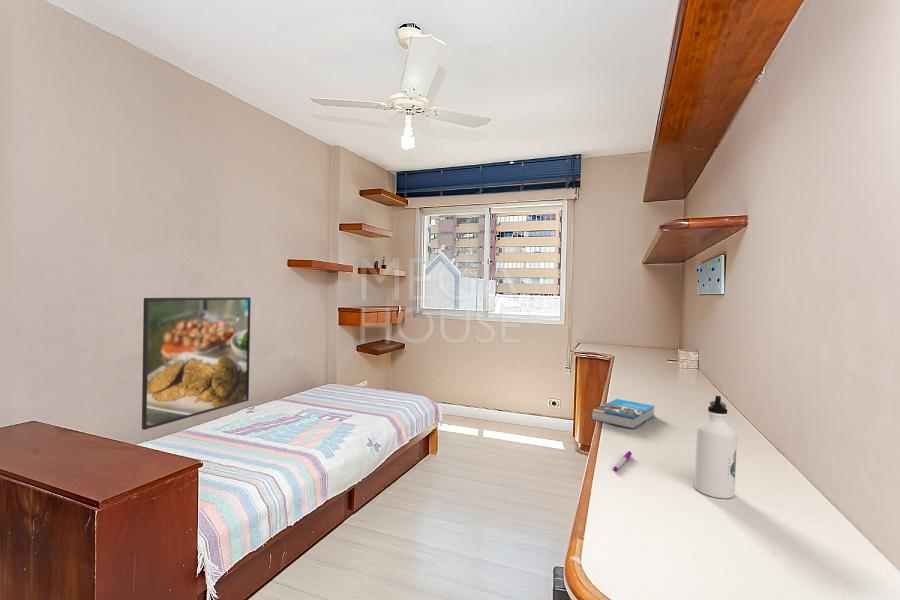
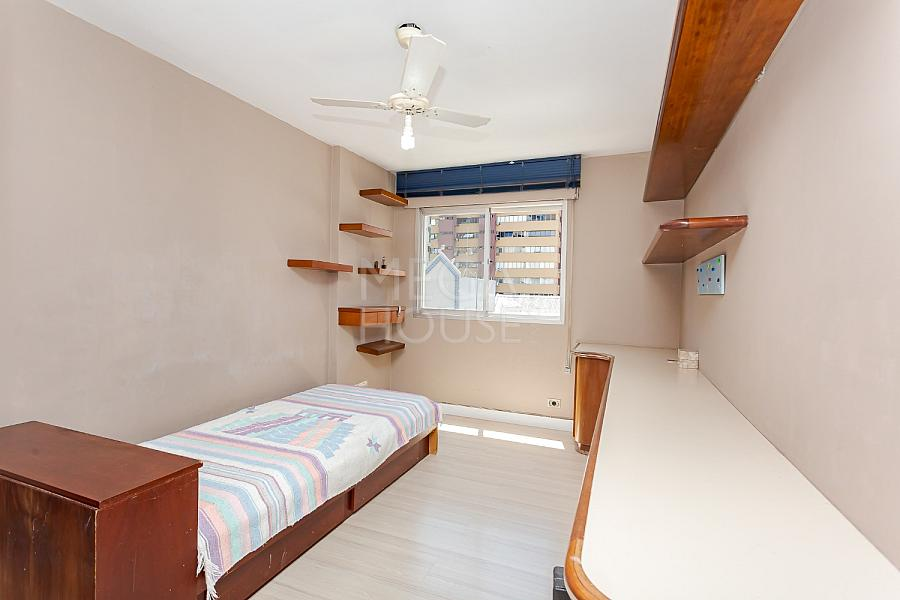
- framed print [141,296,252,431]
- book [590,398,656,430]
- water bottle [694,395,738,499]
- pen [612,450,633,472]
